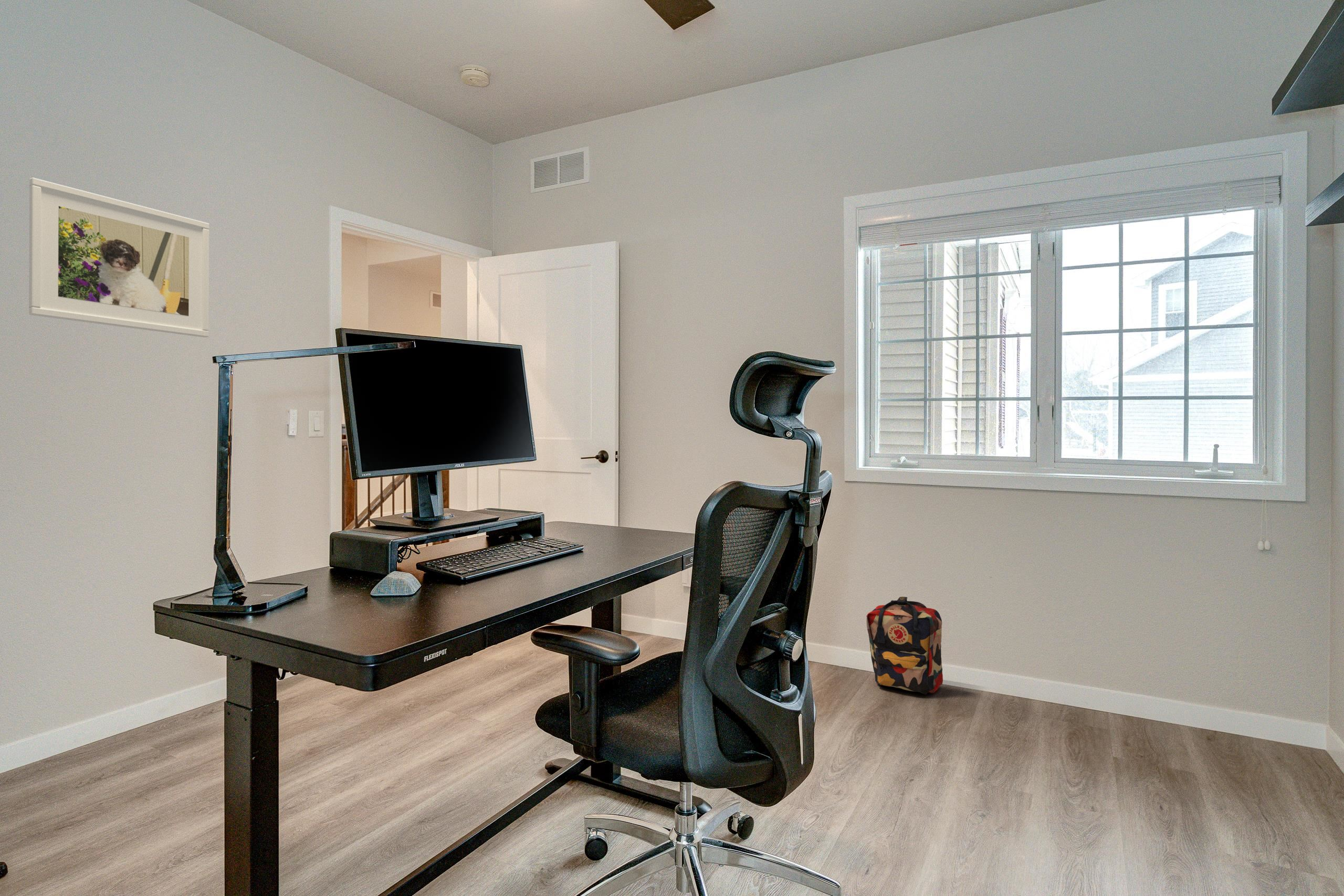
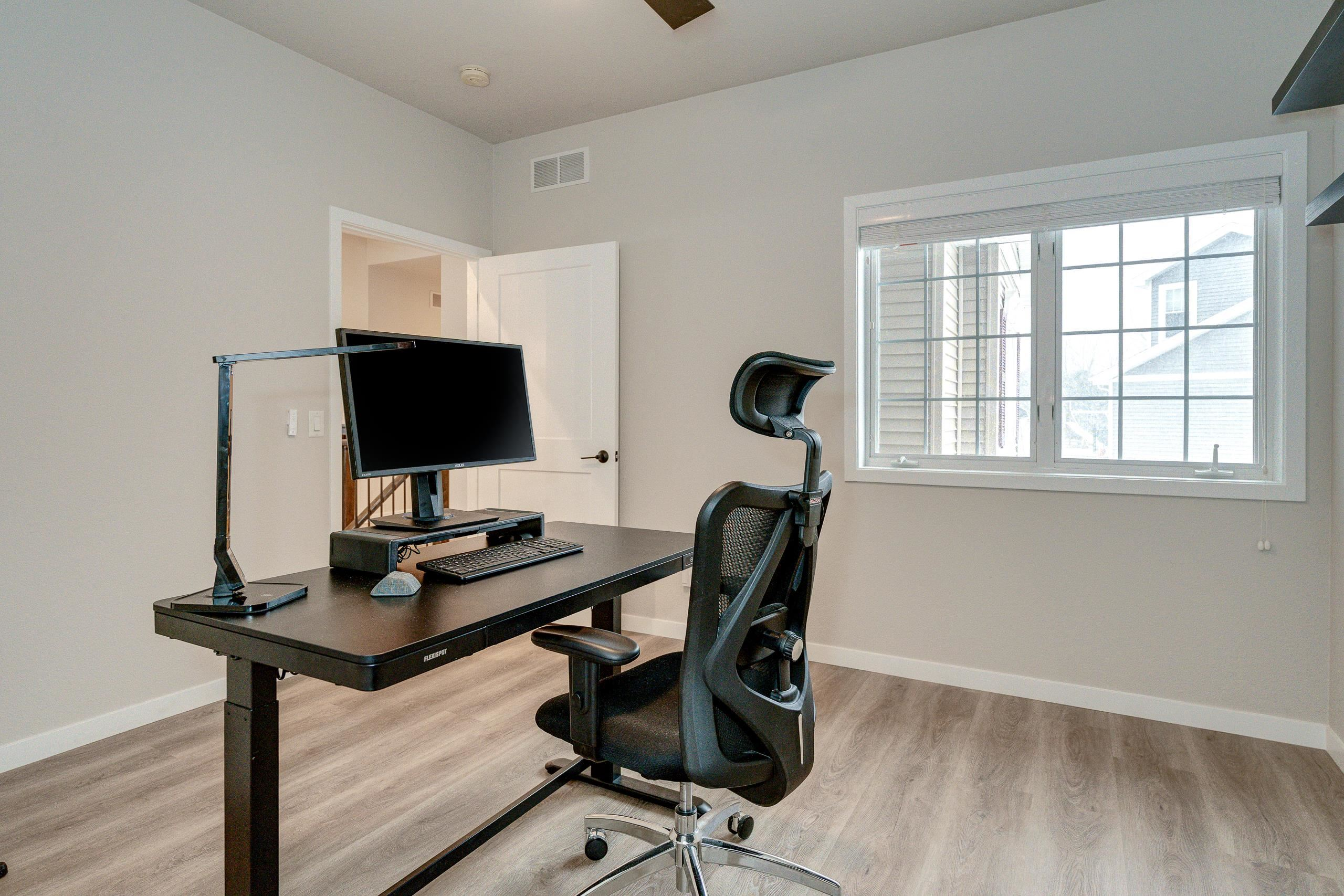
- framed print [28,177,210,338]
- backpack [866,596,943,695]
